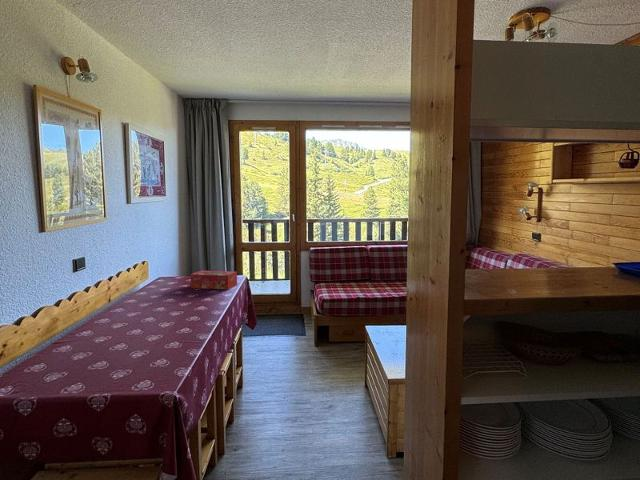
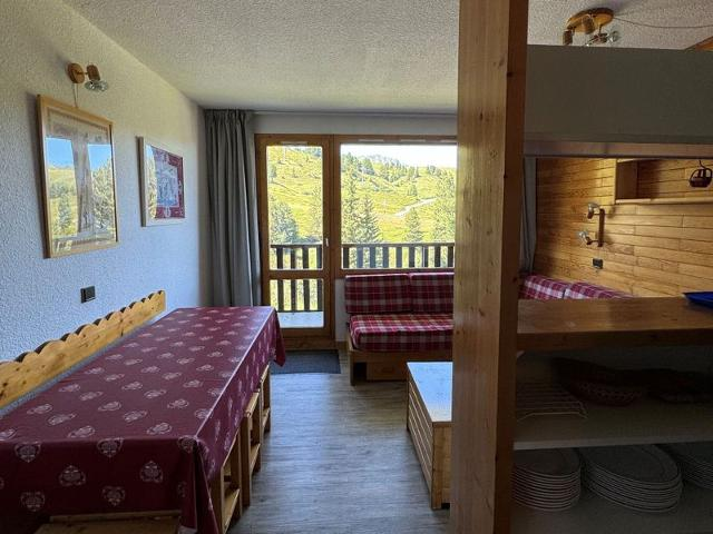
- tissue box [190,270,238,290]
